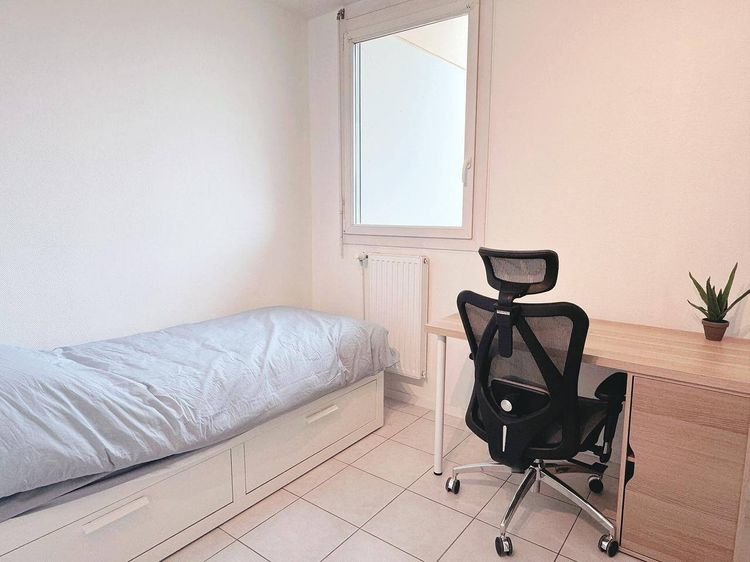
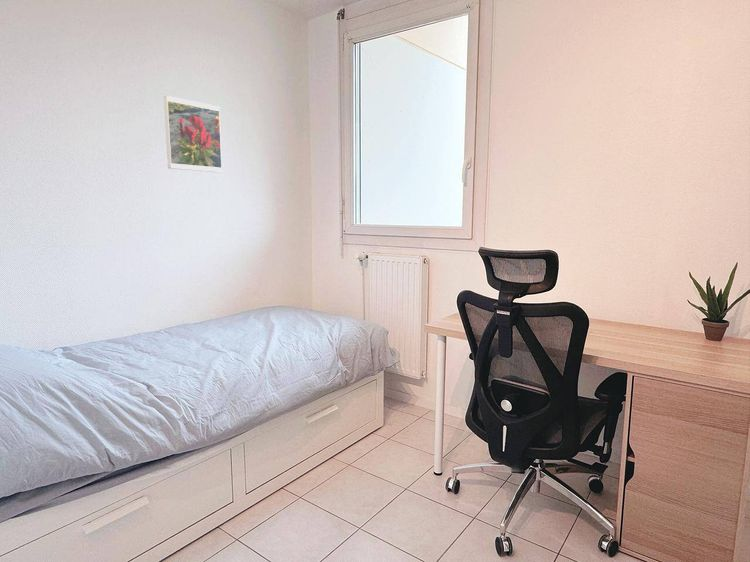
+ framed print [163,95,223,173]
